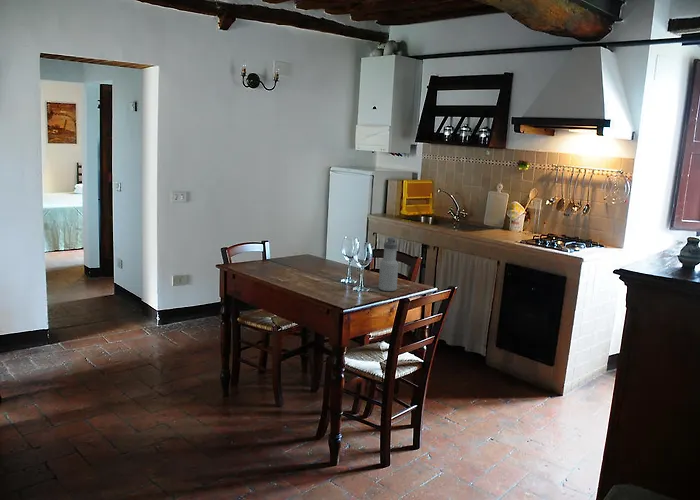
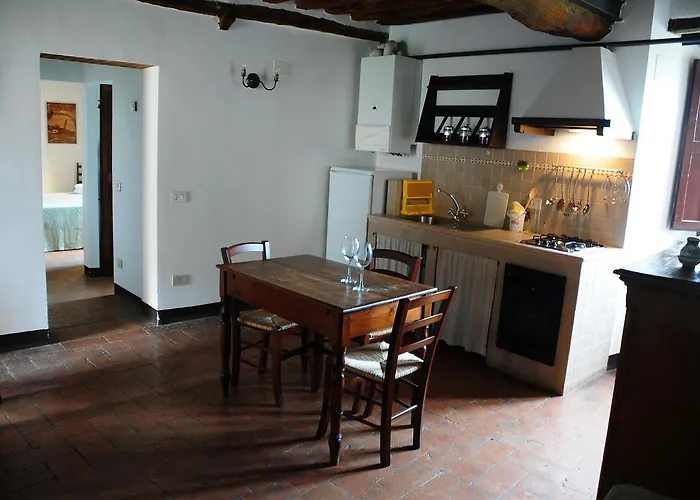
- water bottle [378,236,399,292]
